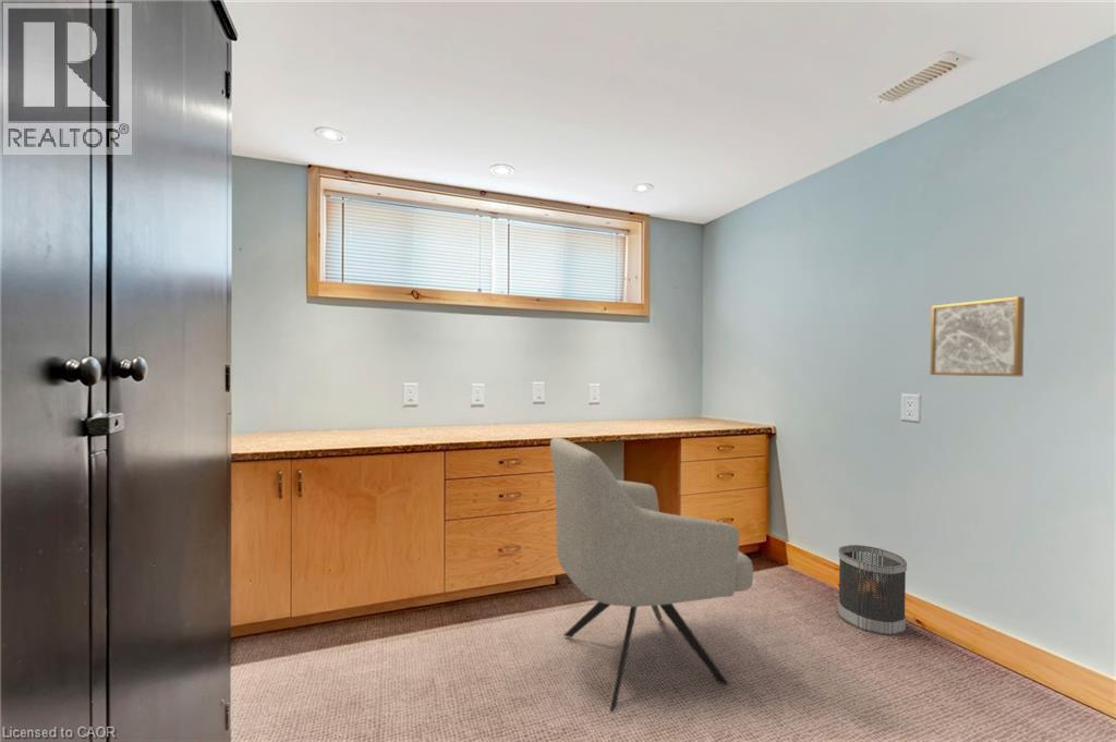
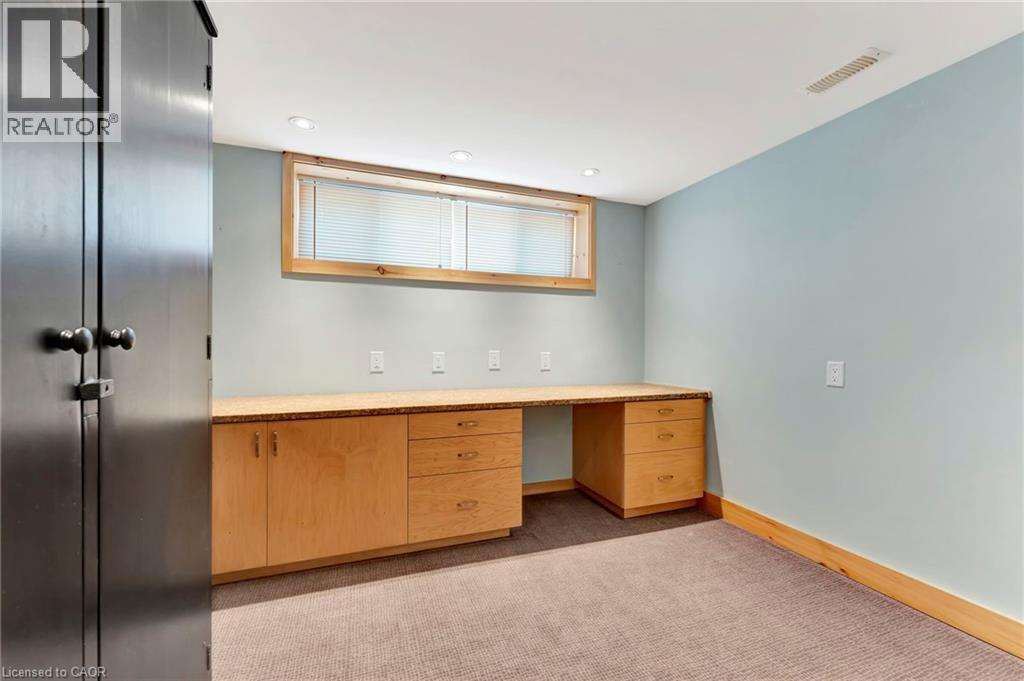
- wall art [930,295,1026,377]
- chair [549,436,754,714]
- wastebasket [837,544,908,636]
